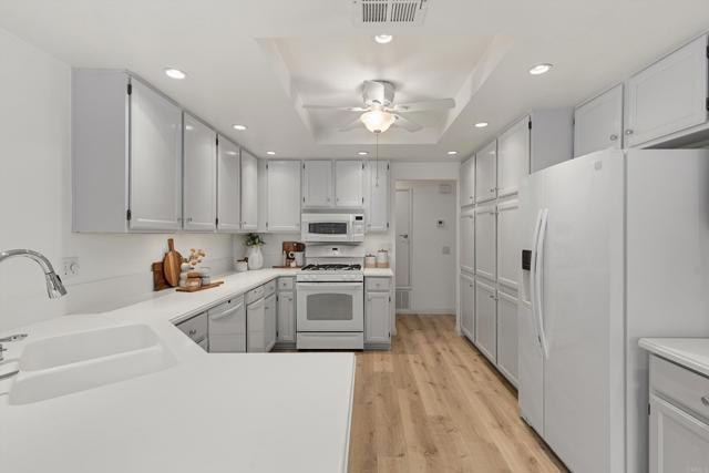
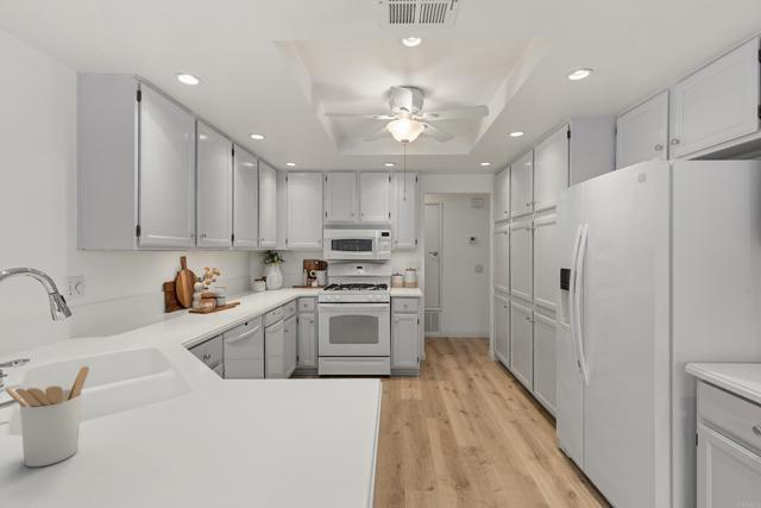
+ utensil holder [5,365,90,468]
